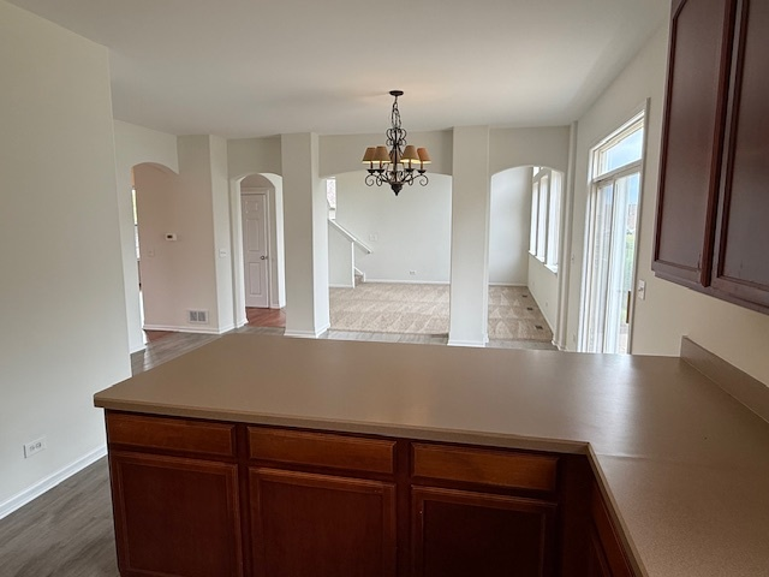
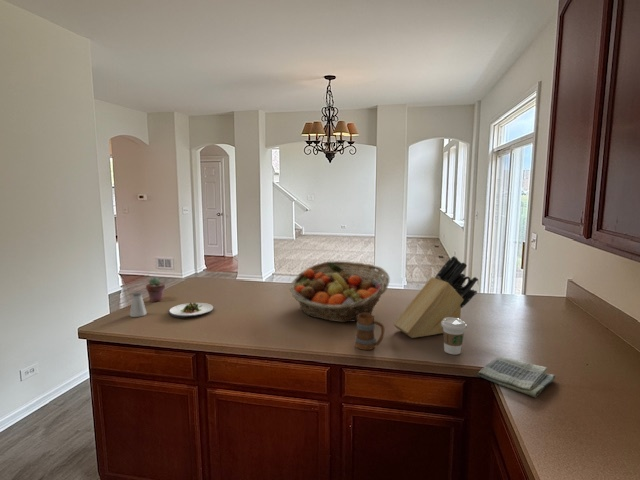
+ knife block [392,255,479,339]
+ potted succulent [145,277,166,303]
+ mug [354,313,385,351]
+ fruit basket [289,260,391,323]
+ dish towel [477,355,556,399]
+ salad plate [168,301,214,319]
+ coffee cup [441,317,468,356]
+ saltshaker [129,292,148,318]
